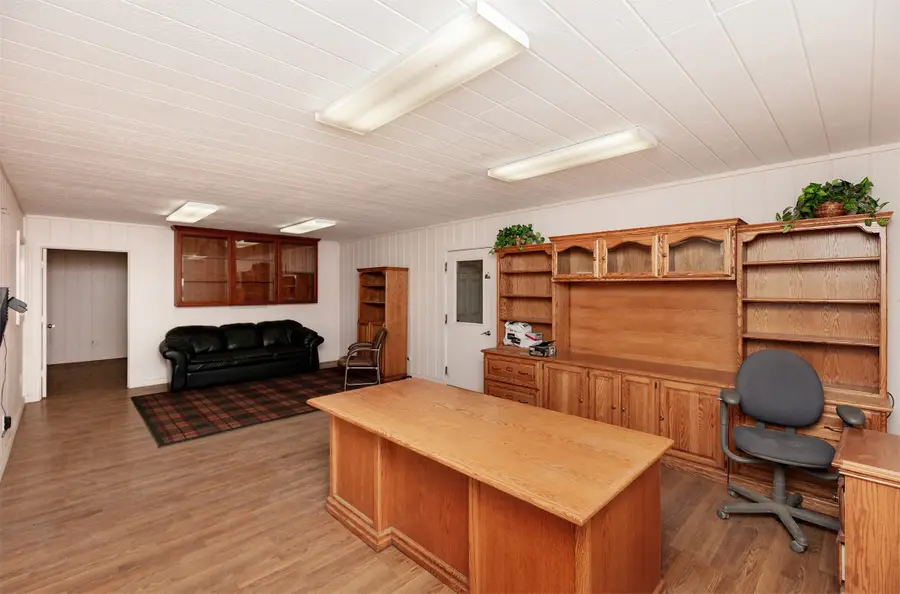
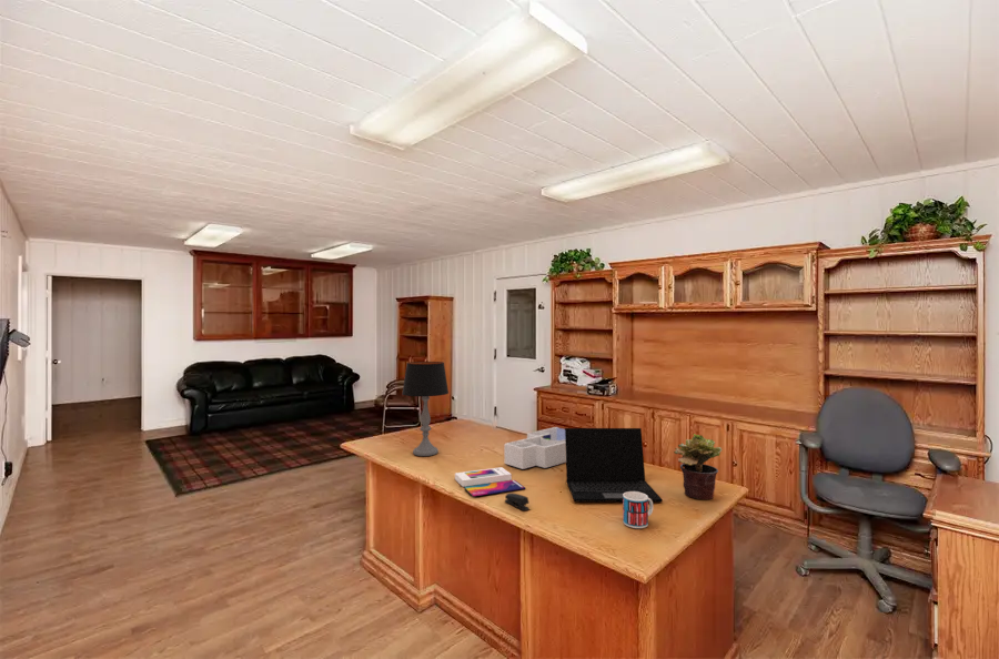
+ laptop [564,427,664,504]
+ mug [622,491,654,529]
+ stapler [504,491,531,511]
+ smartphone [454,466,526,497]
+ potted plant [673,433,723,500]
+ table lamp [401,361,450,457]
+ desk organizer [503,426,566,470]
